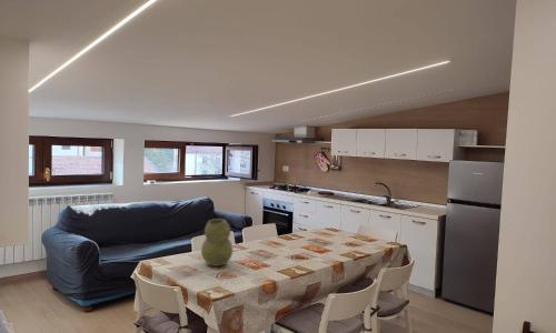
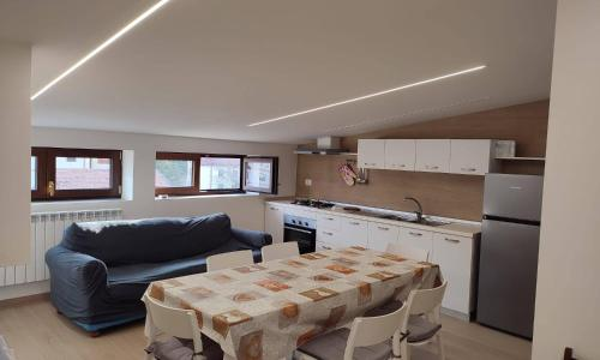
- vase [200,218,234,268]
